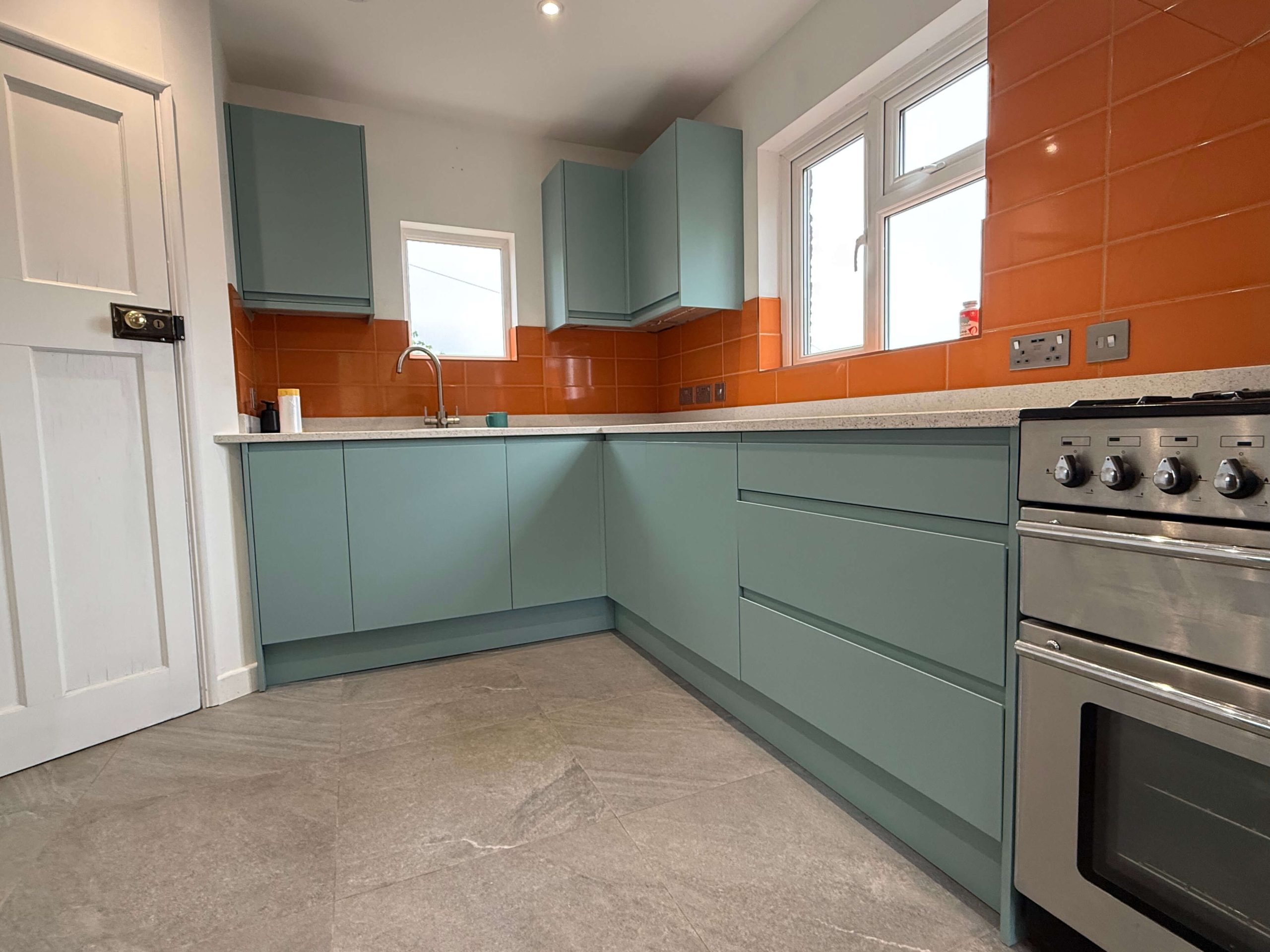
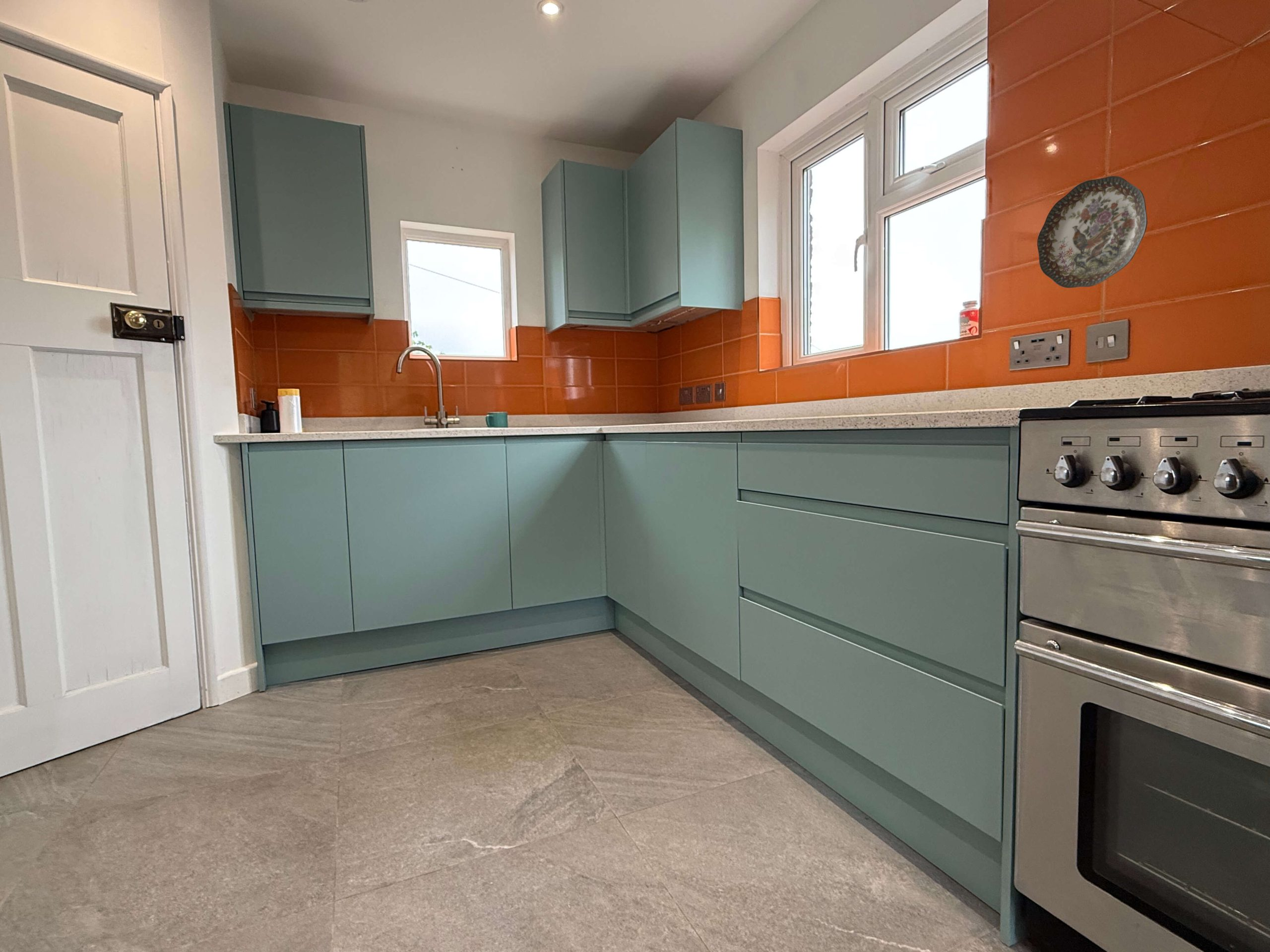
+ decorative plate [1037,176,1148,288]
